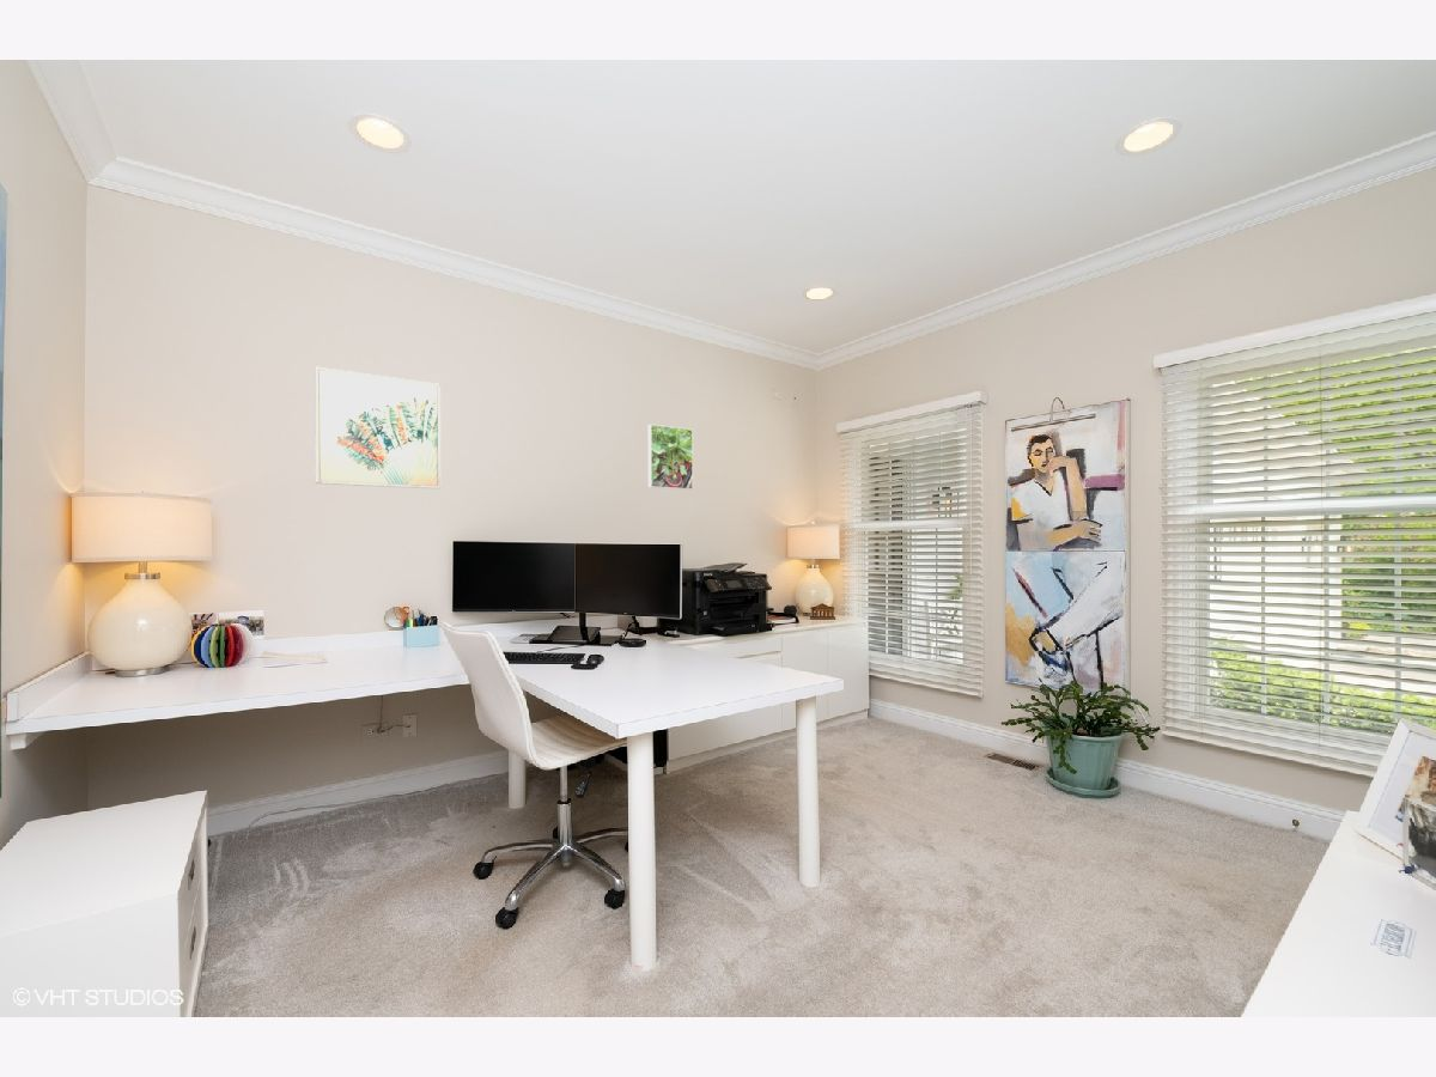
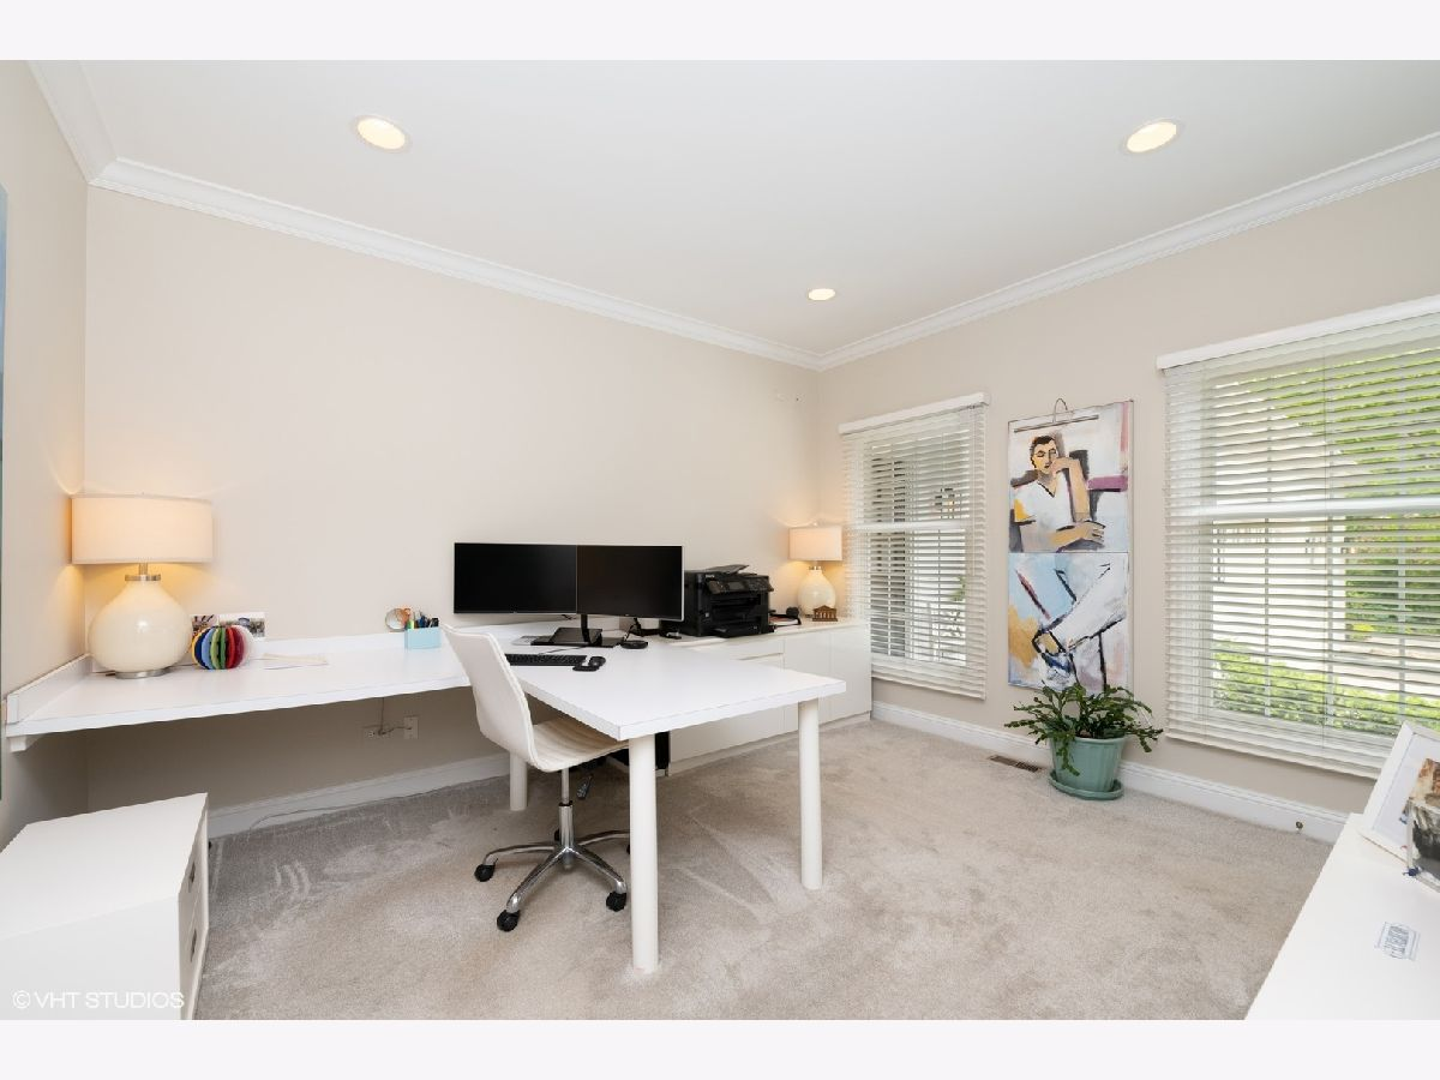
- wall art [314,366,442,489]
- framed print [647,424,694,491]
